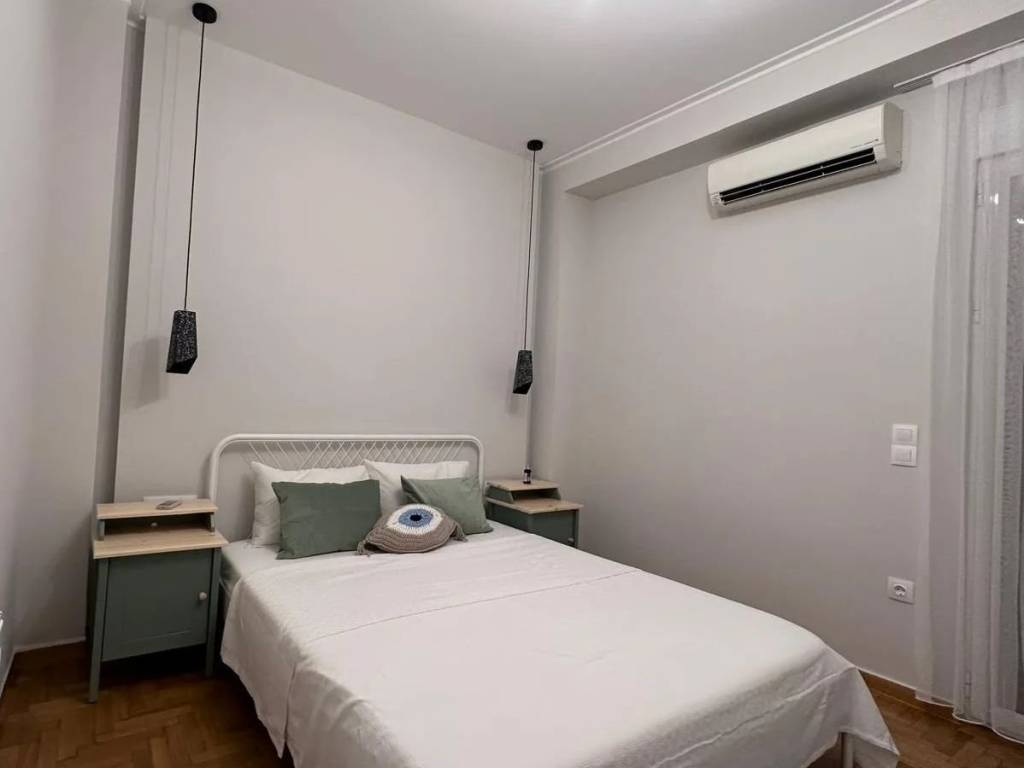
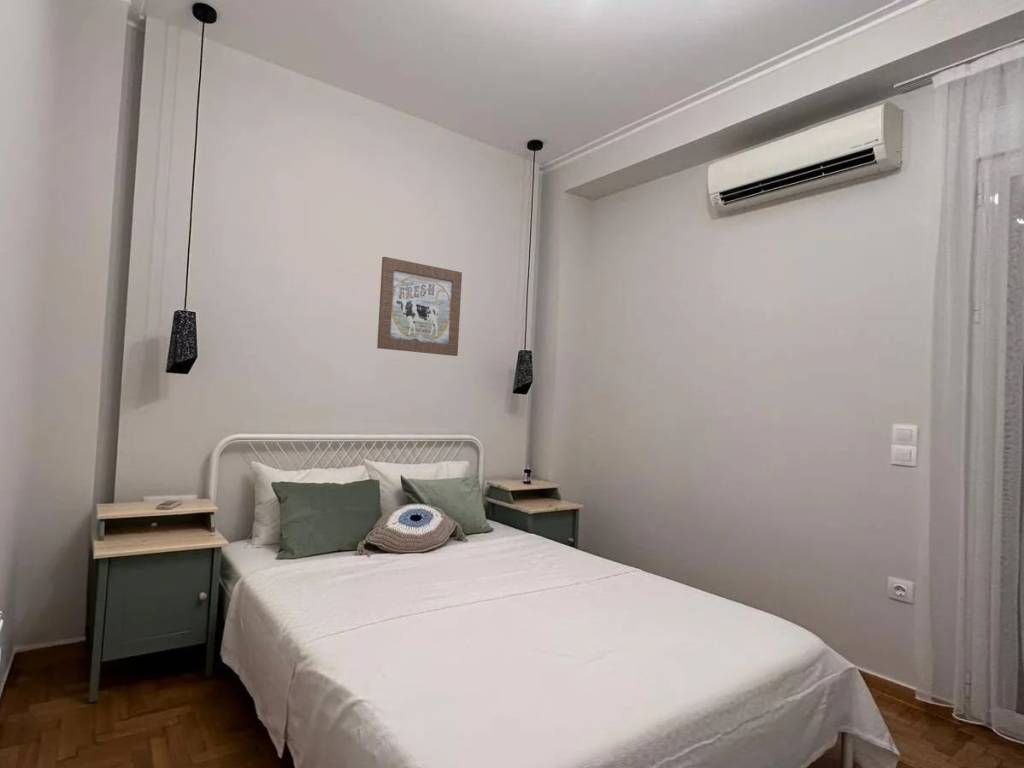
+ wall art [376,256,463,357]
